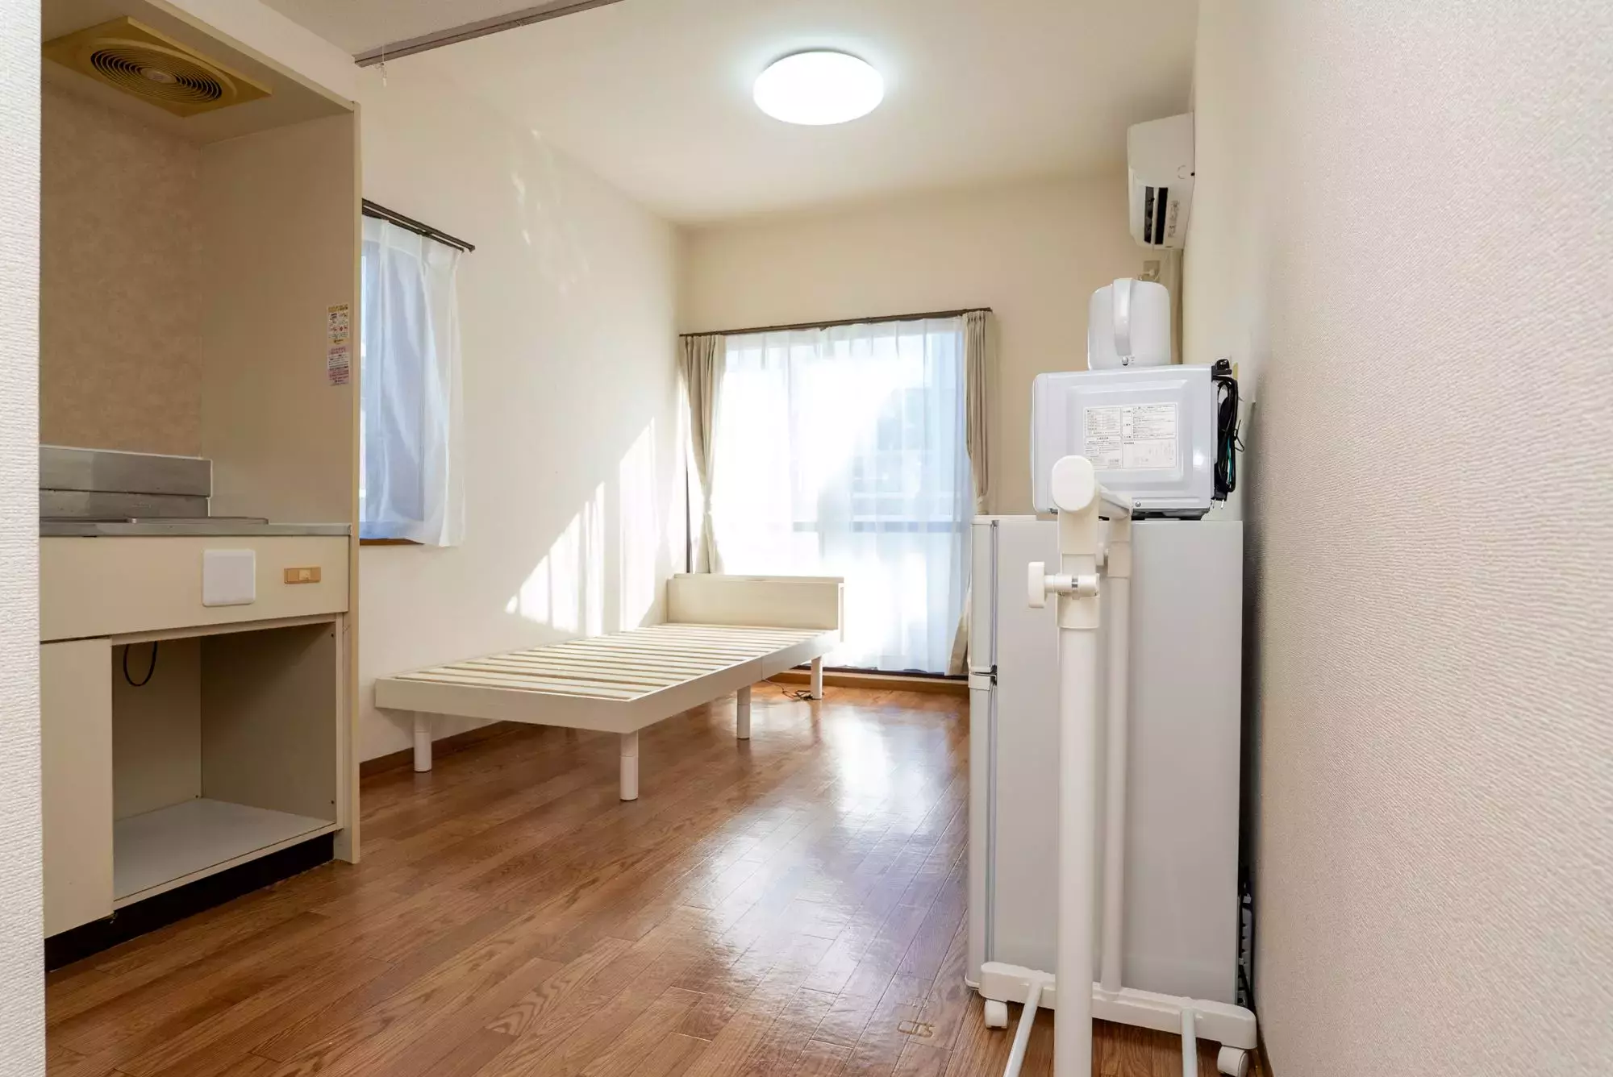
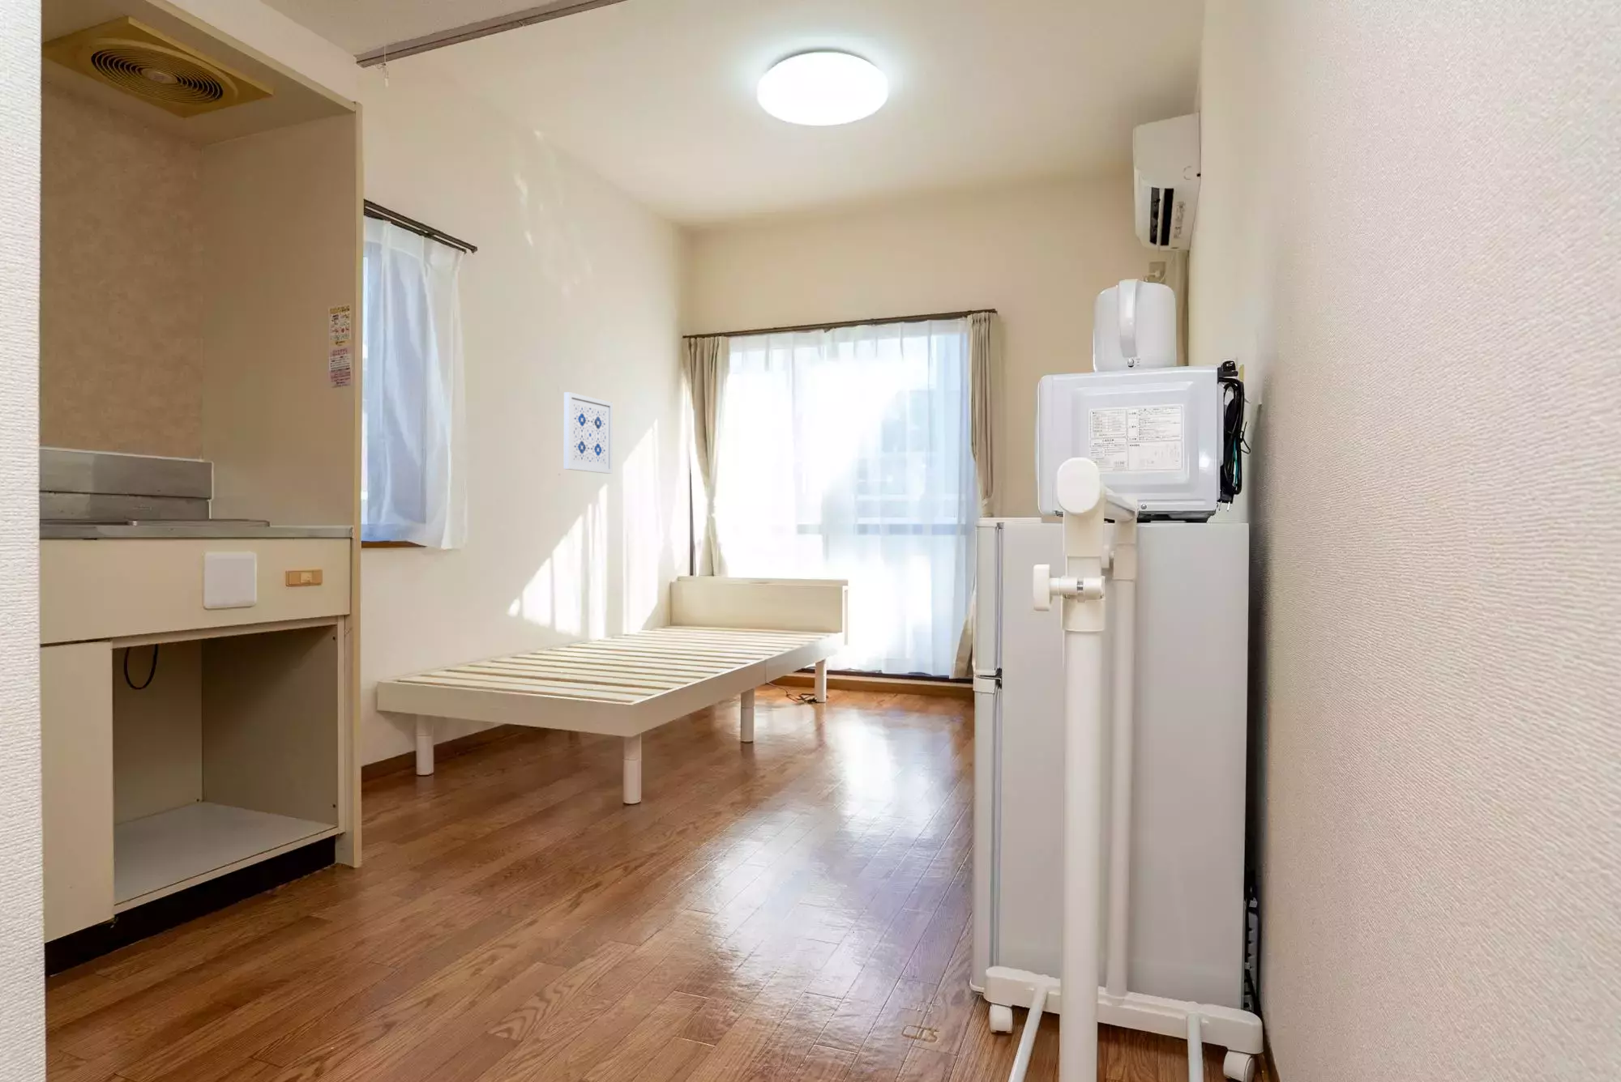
+ wall art [563,391,614,475]
